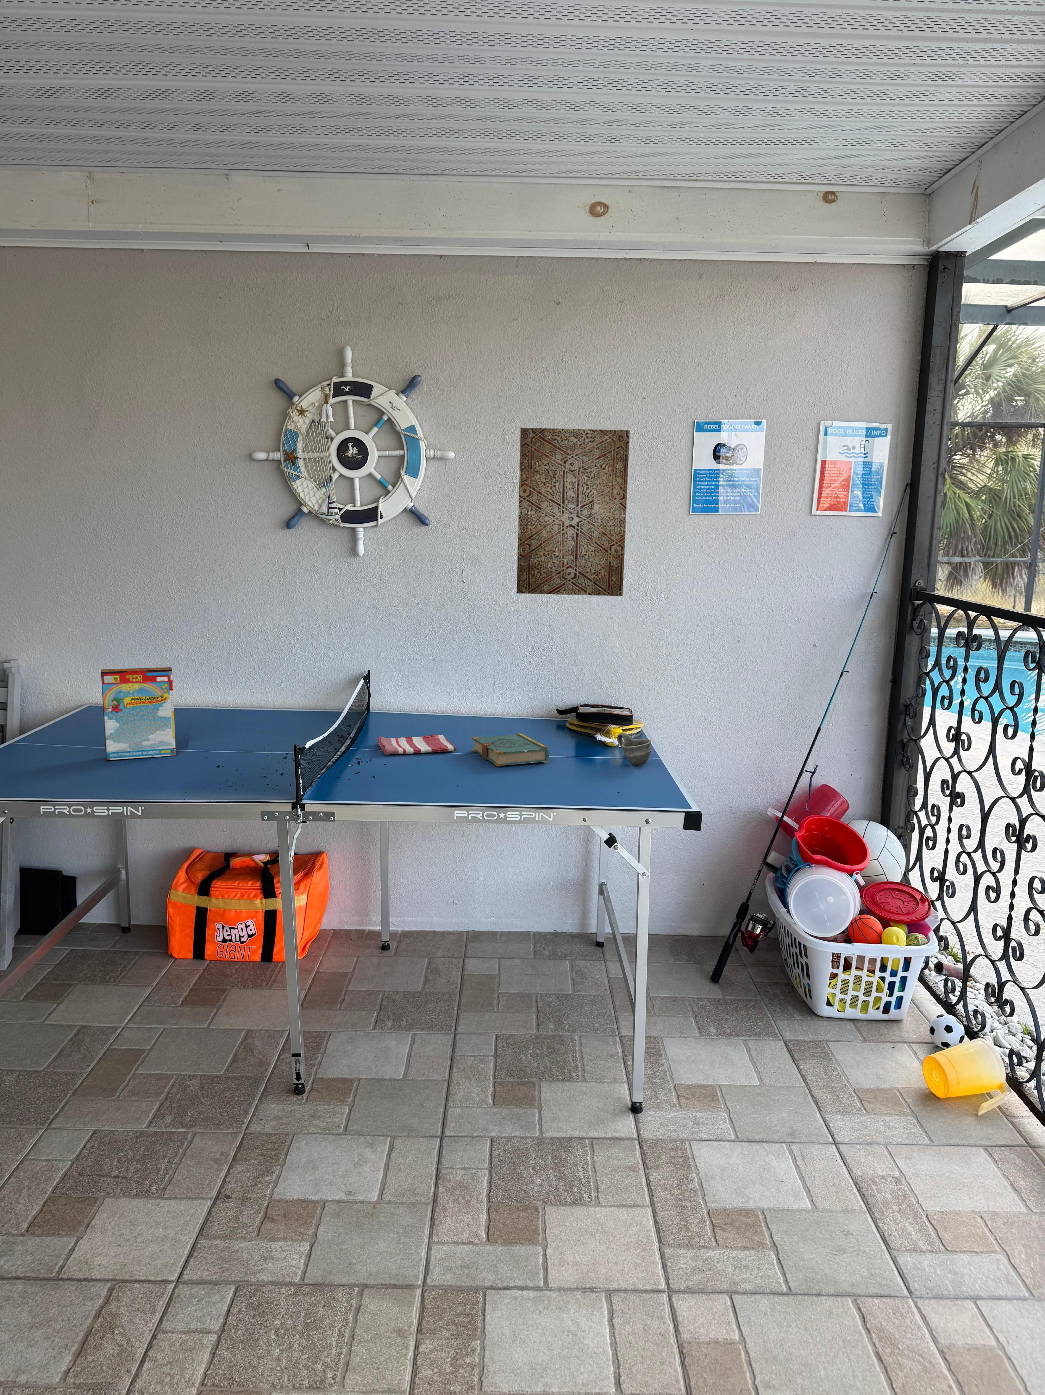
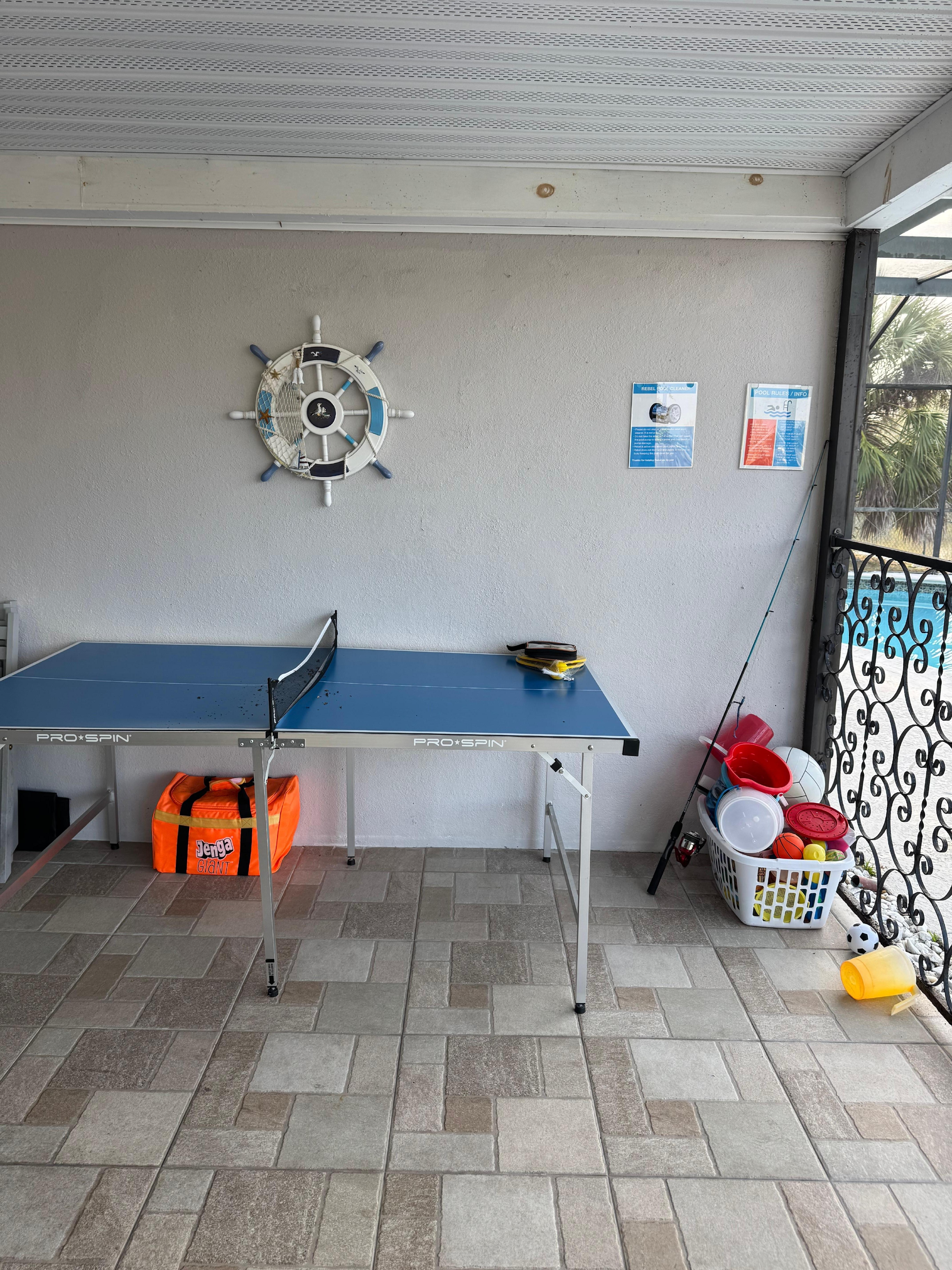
- dish towel [378,735,457,755]
- wall art [516,427,630,596]
- cereal box [101,667,177,760]
- cup [617,733,652,766]
- book [472,733,550,767]
